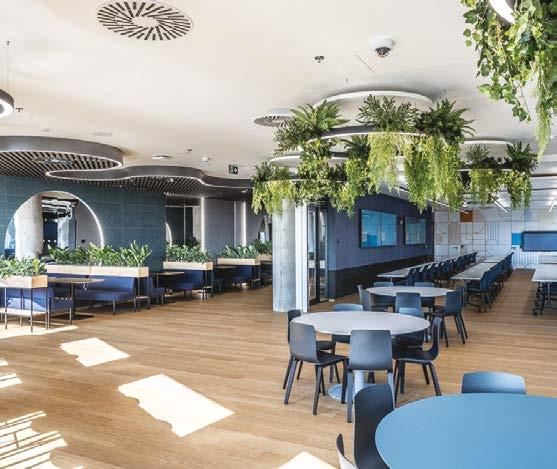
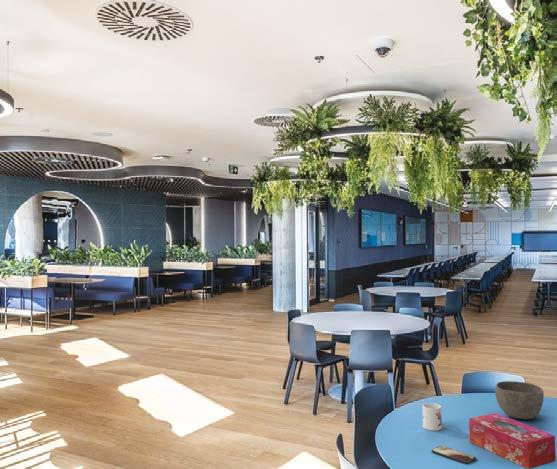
+ bowl [494,380,545,421]
+ smartphone [431,445,477,465]
+ mug [422,402,443,432]
+ tissue box [468,412,557,469]
